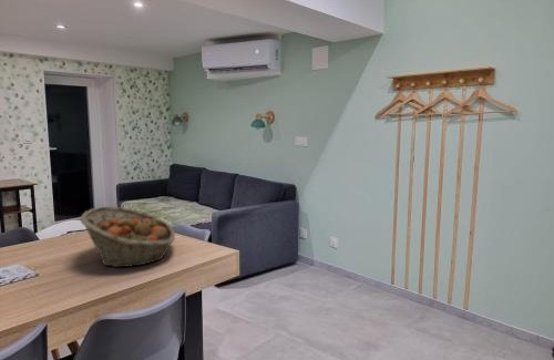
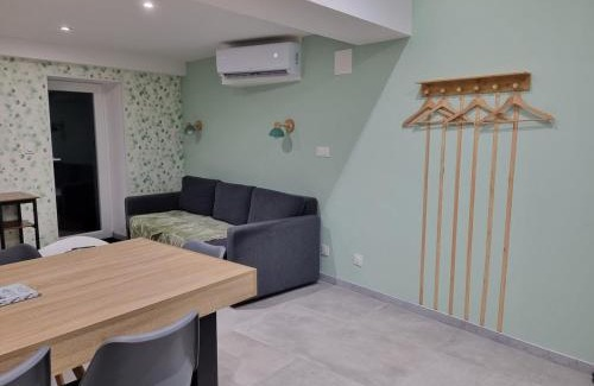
- fruit basket [79,206,176,268]
